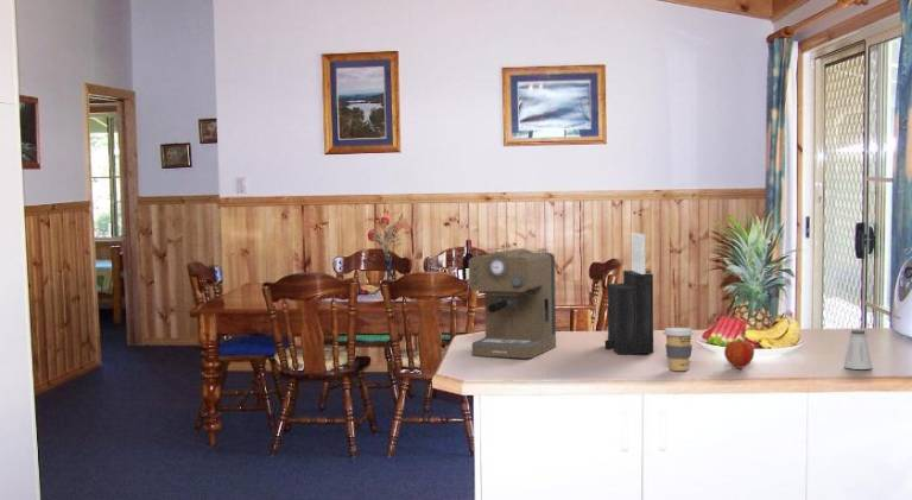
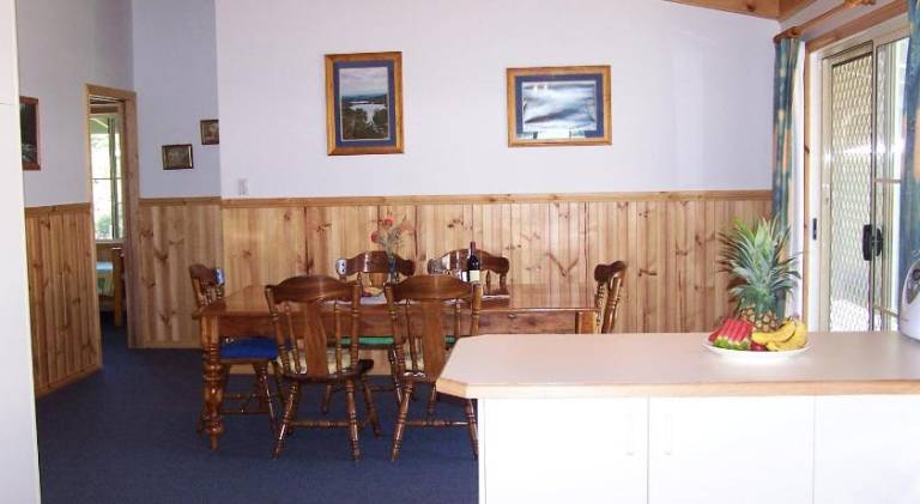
- saltshaker [843,329,874,371]
- coffee maker [468,247,557,359]
- coffee cup [661,327,695,372]
- apple [723,337,755,369]
- knife block [604,232,654,355]
